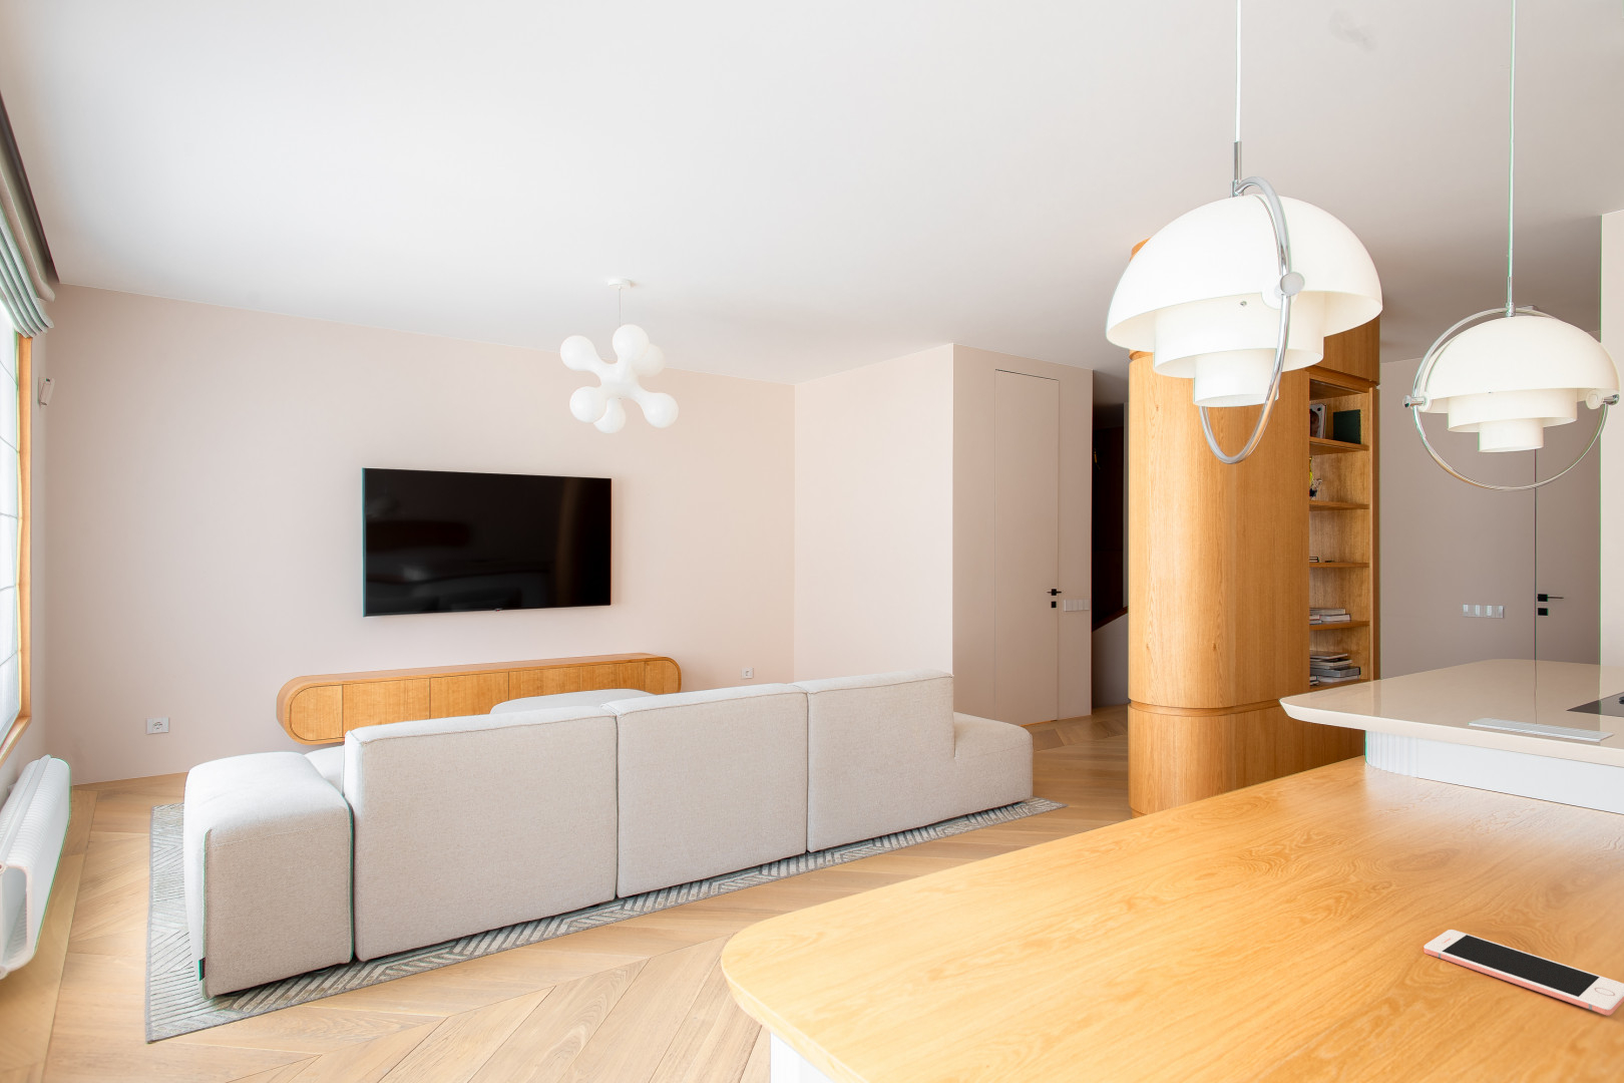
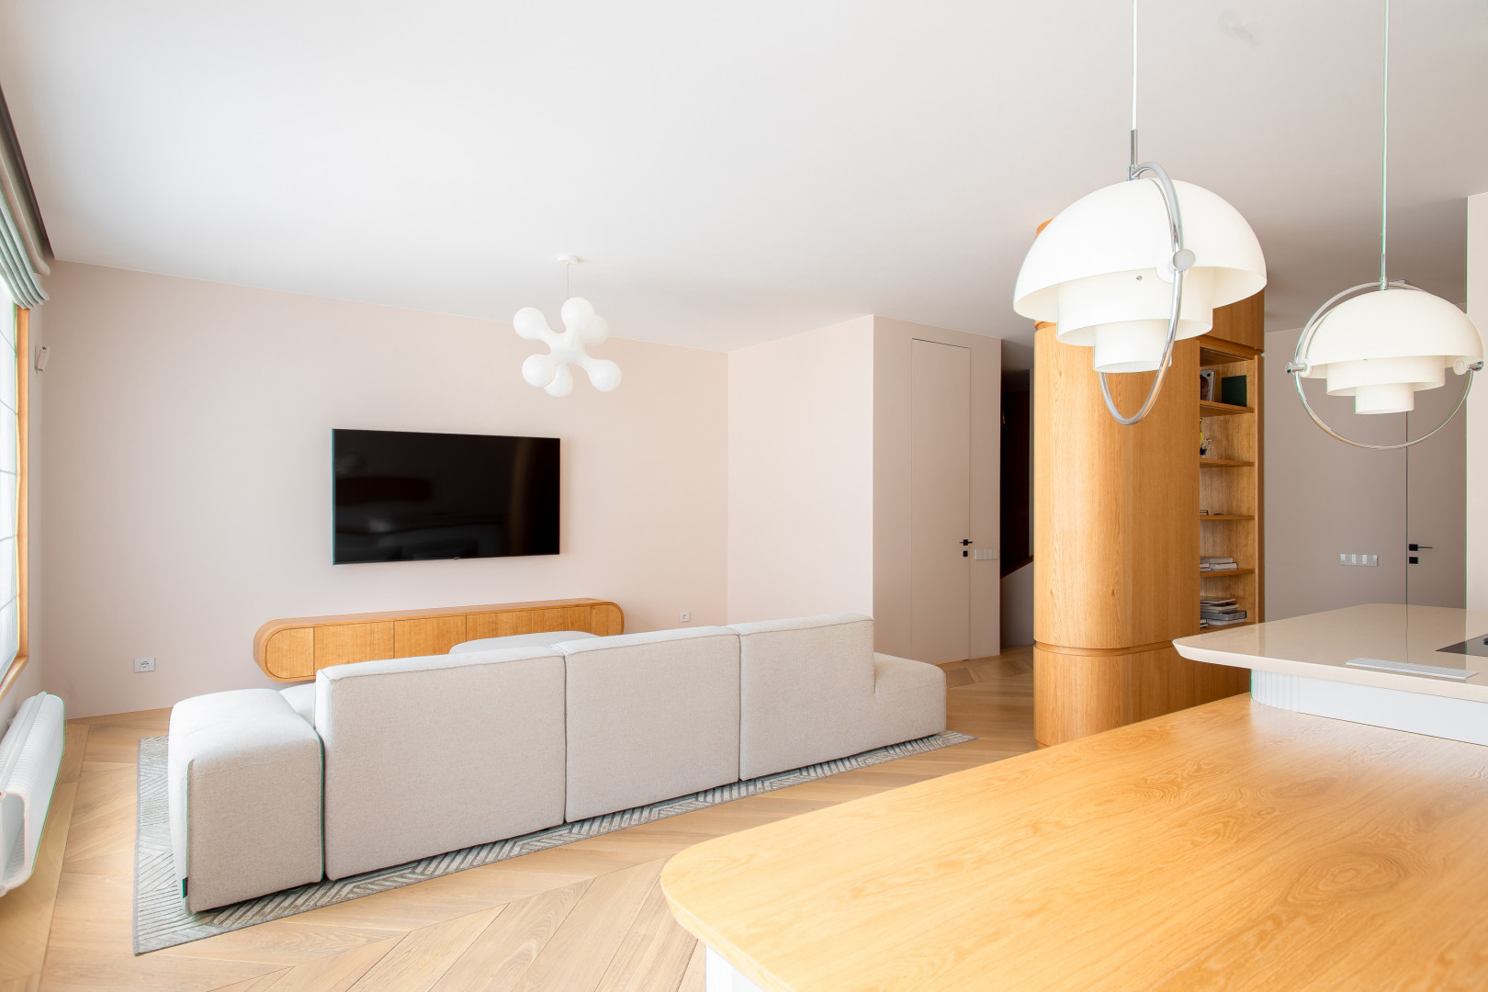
- cell phone [1423,928,1624,1017]
